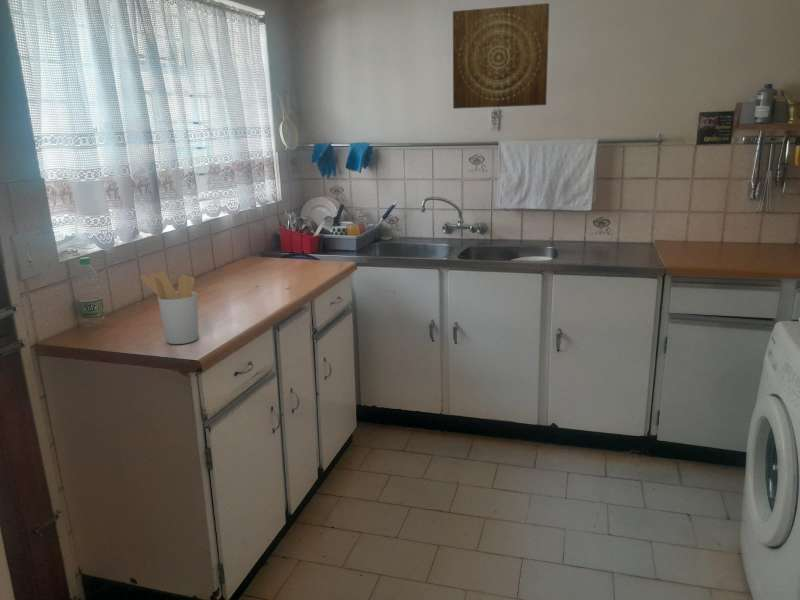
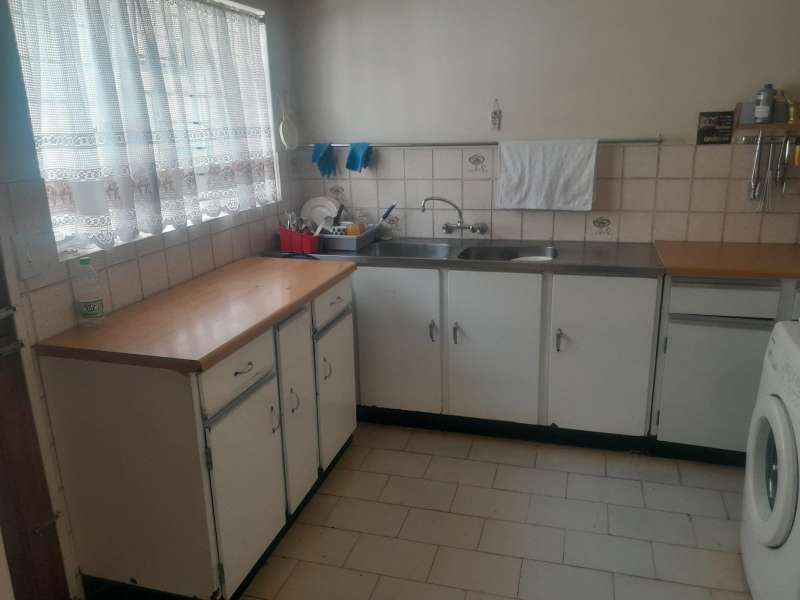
- utensil holder [139,271,200,345]
- wall art [452,2,550,110]
